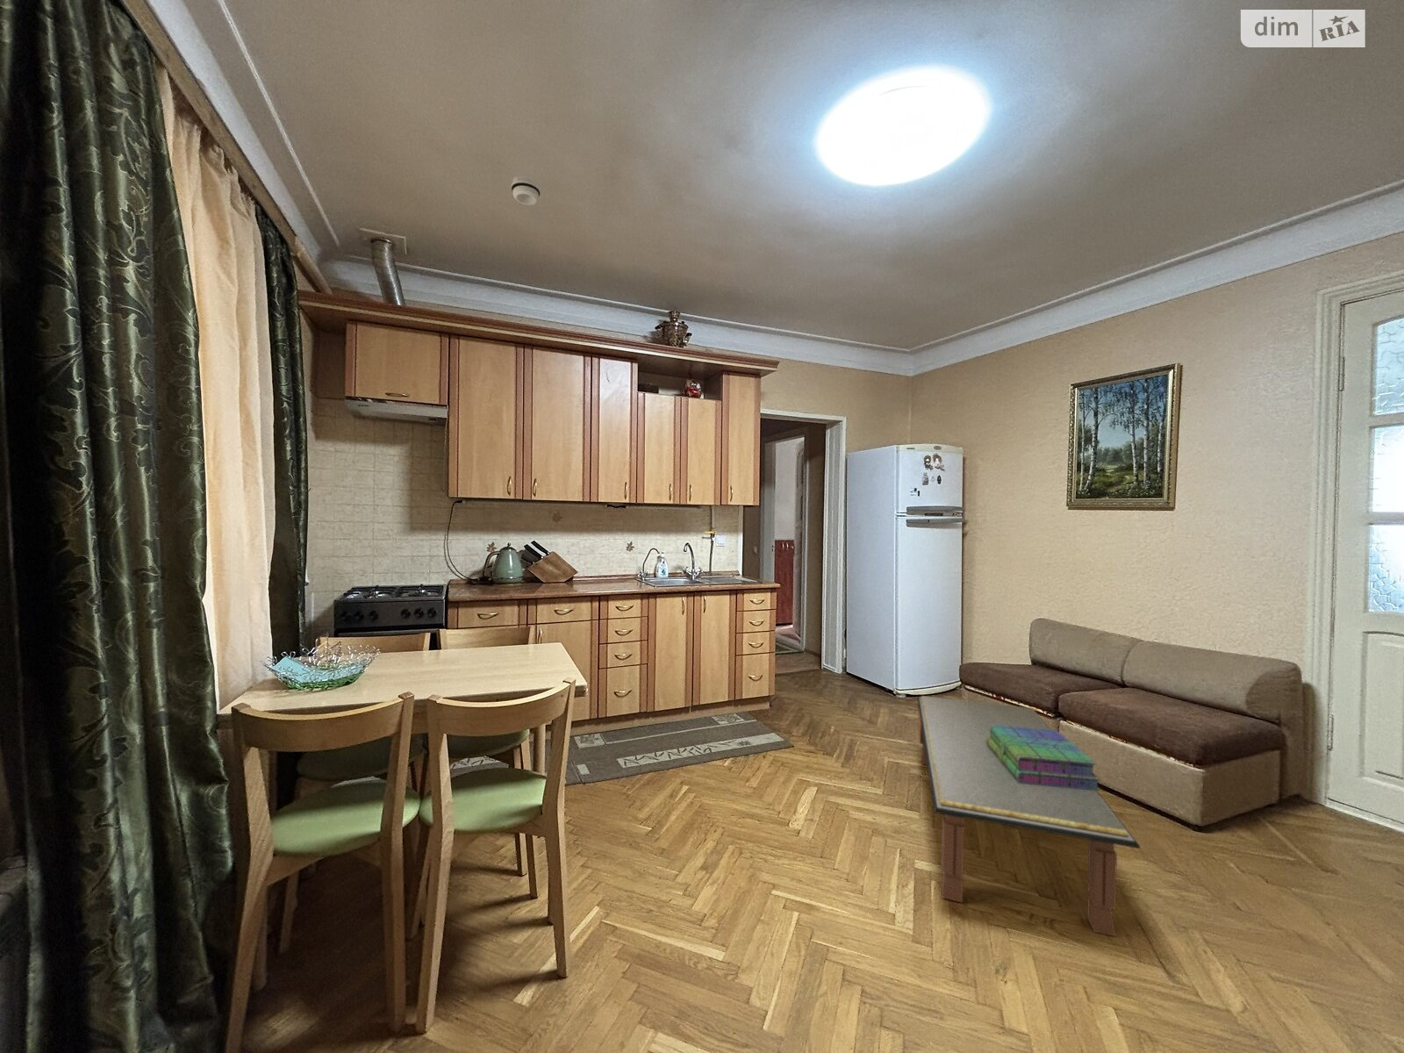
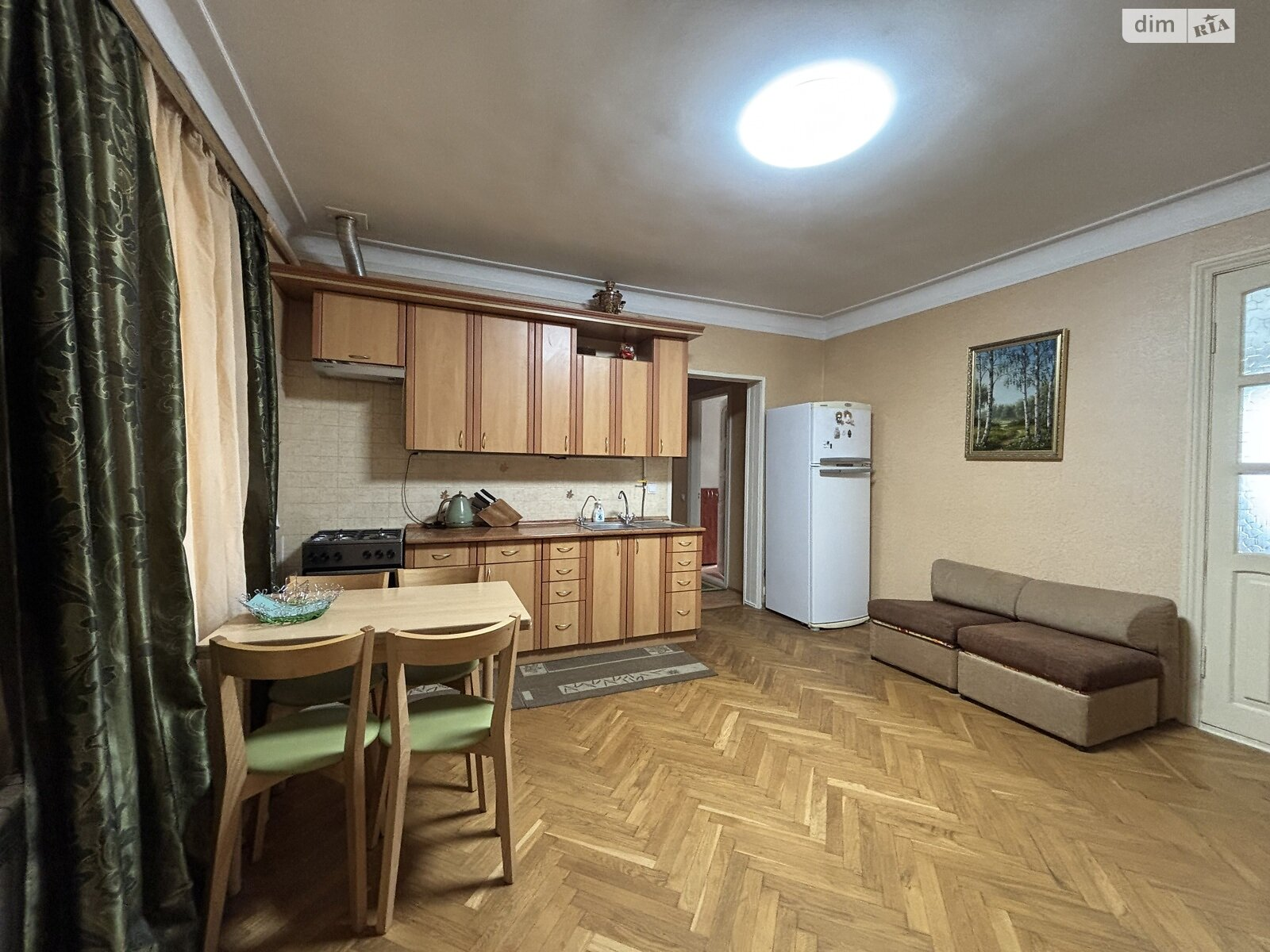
- smoke detector [511,175,542,206]
- stack of books [986,724,1102,792]
- coffee table [916,695,1141,937]
